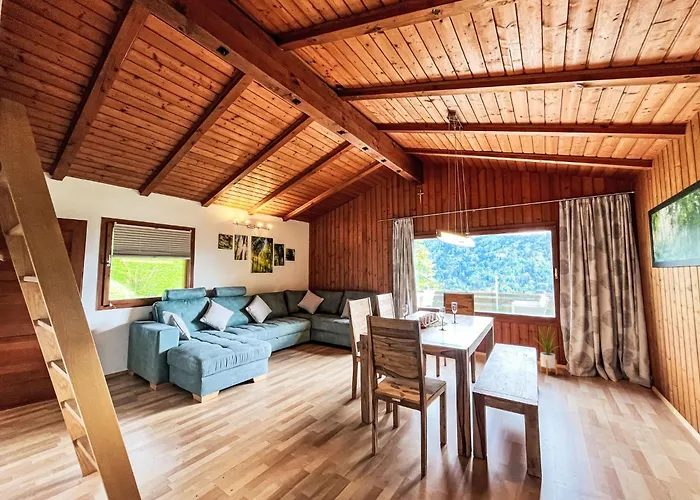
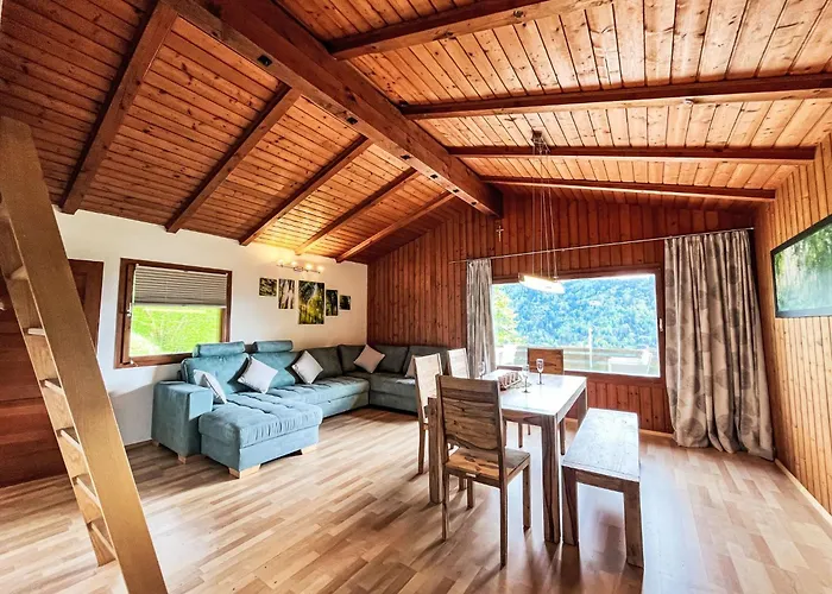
- house plant [531,325,562,376]
